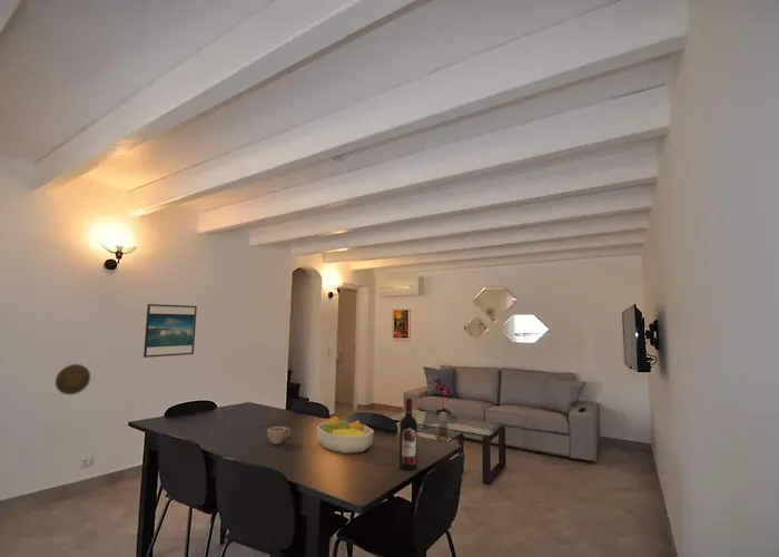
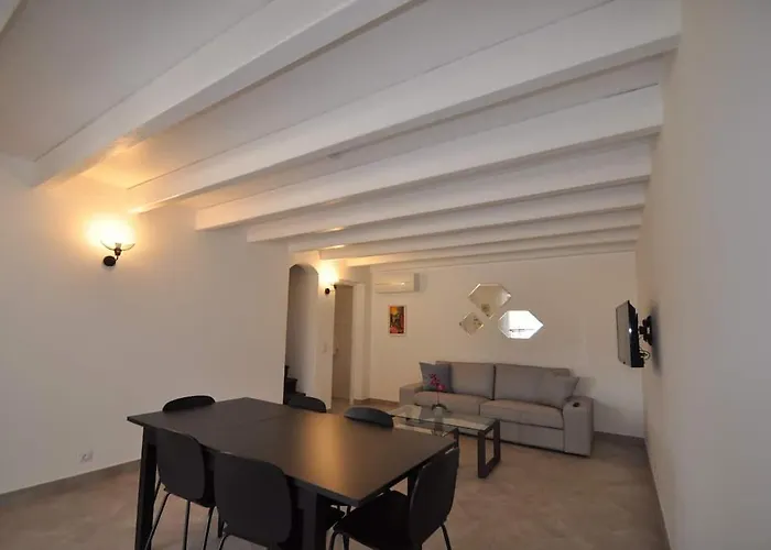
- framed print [142,303,198,359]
- cup [266,426,292,446]
- fruit bowl [316,416,375,455]
- wine bottle [398,397,418,471]
- decorative plate [55,363,91,395]
